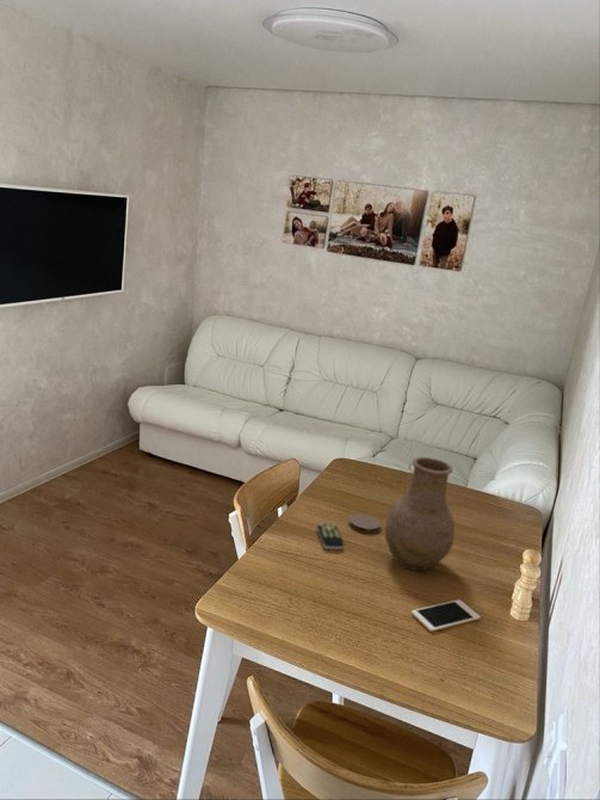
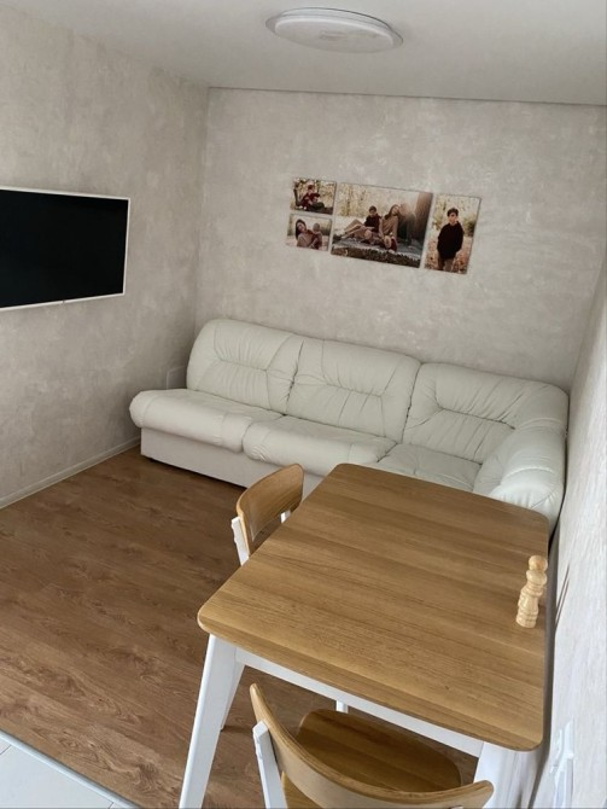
- cell phone [410,598,481,633]
- vase [384,456,456,572]
- coaster [348,512,382,534]
- remote control [316,523,345,550]
